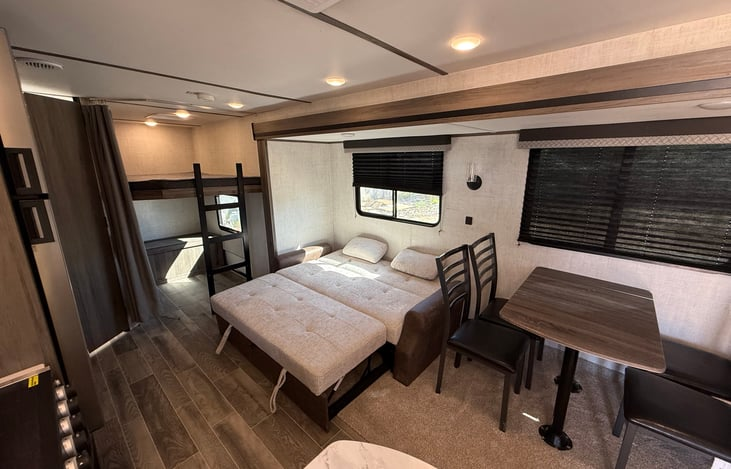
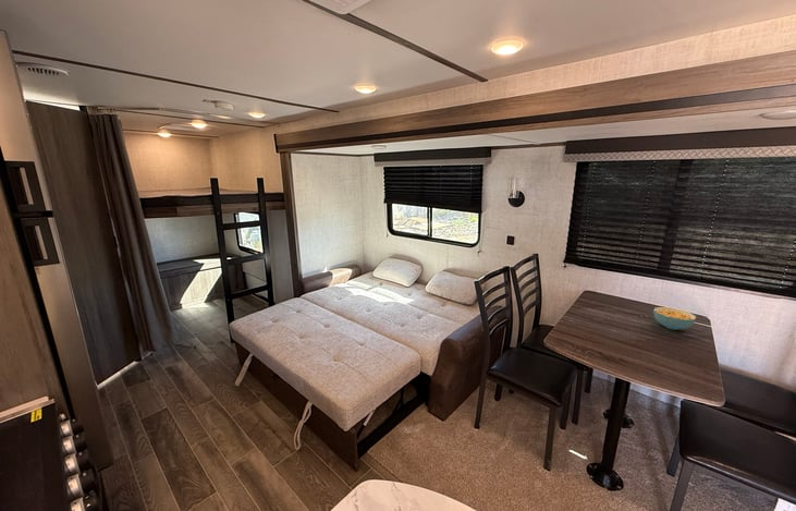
+ cereal bowl [652,306,697,331]
